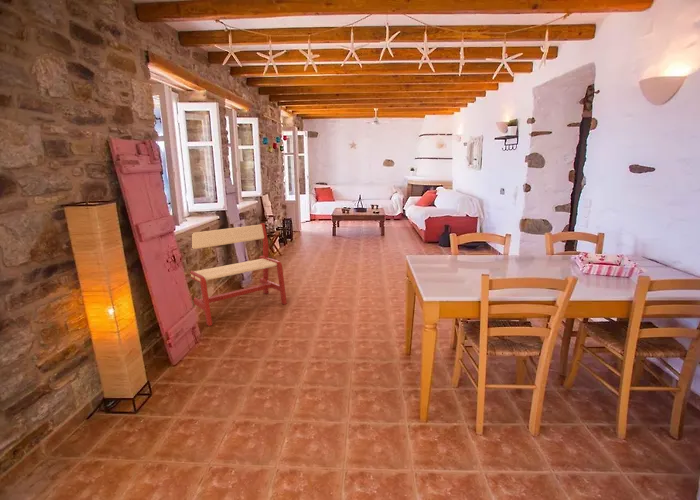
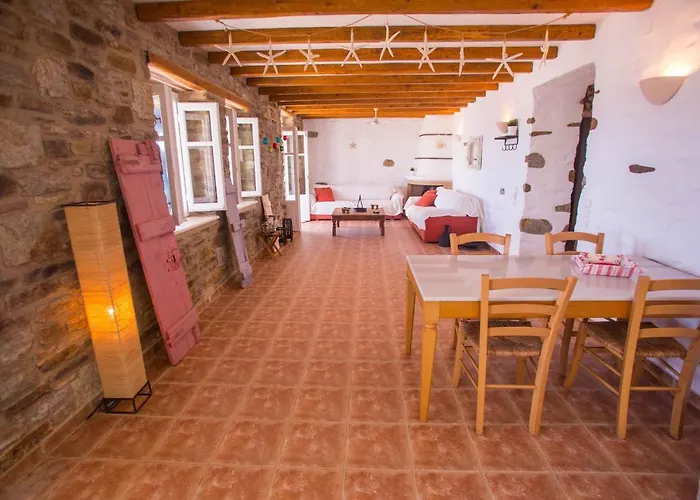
- bench [189,222,288,327]
